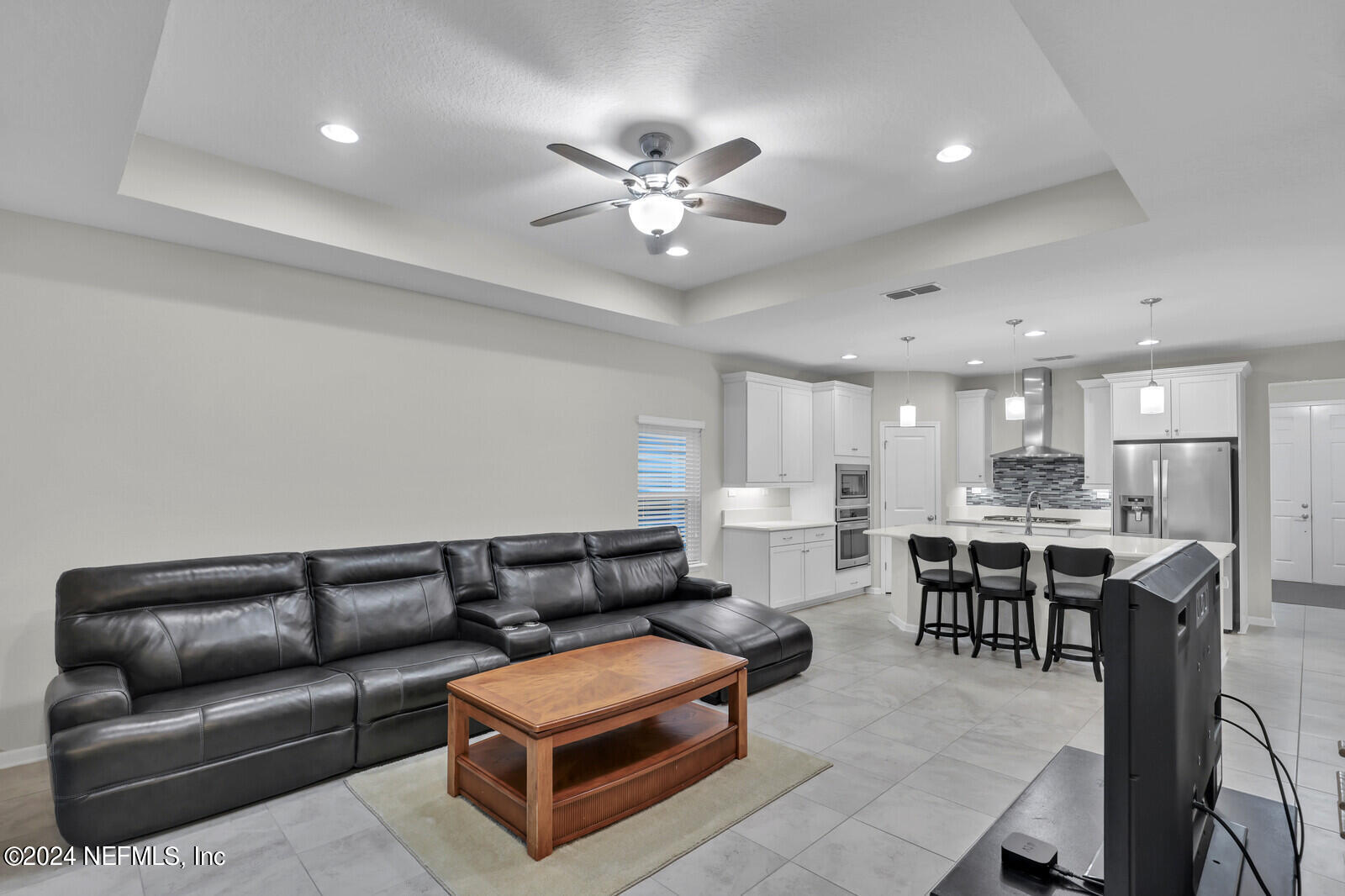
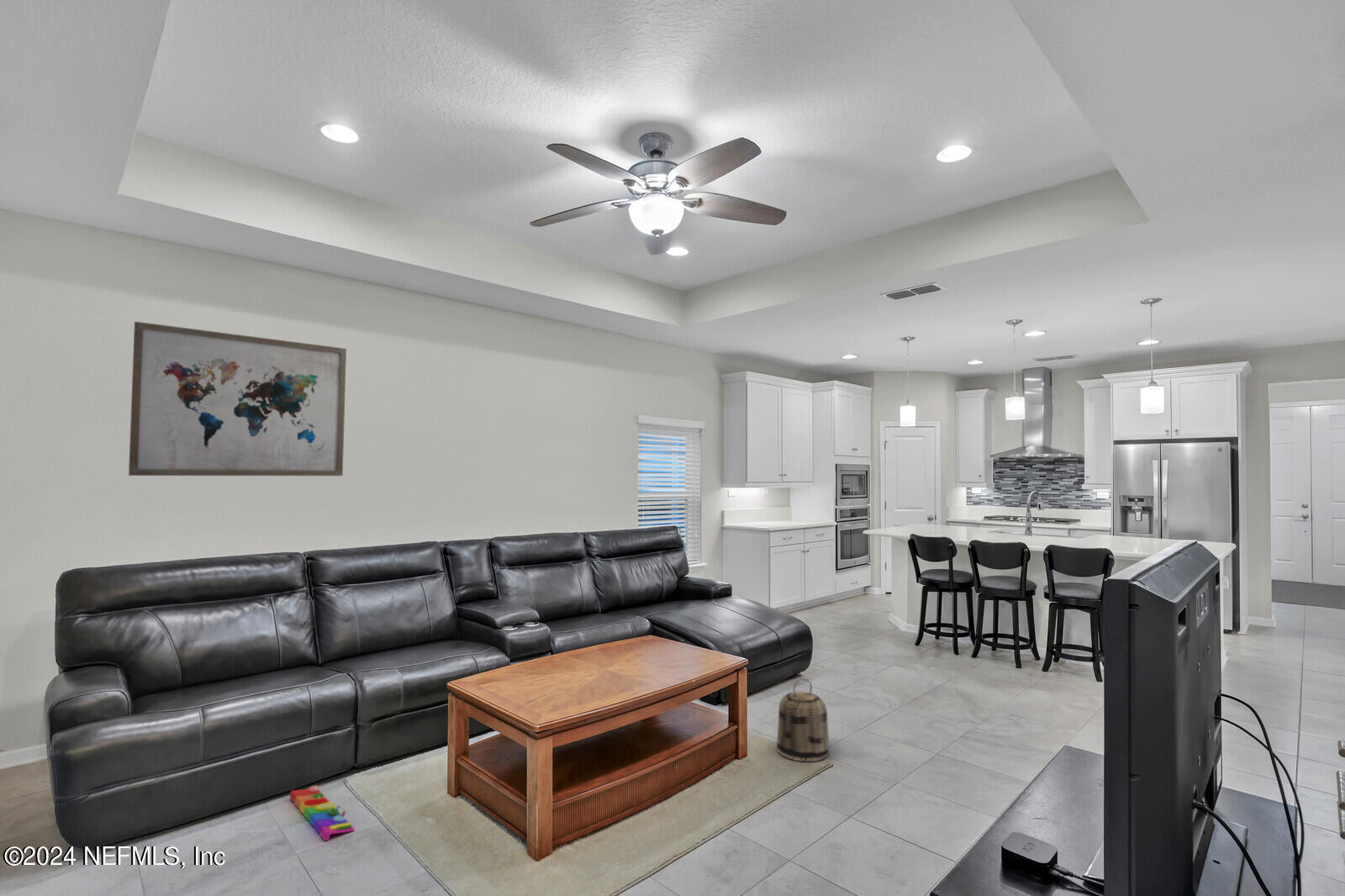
+ wall art [128,321,347,477]
+ basket [775,678,830,762]
+ knob puzzle [289,784,356,841]
